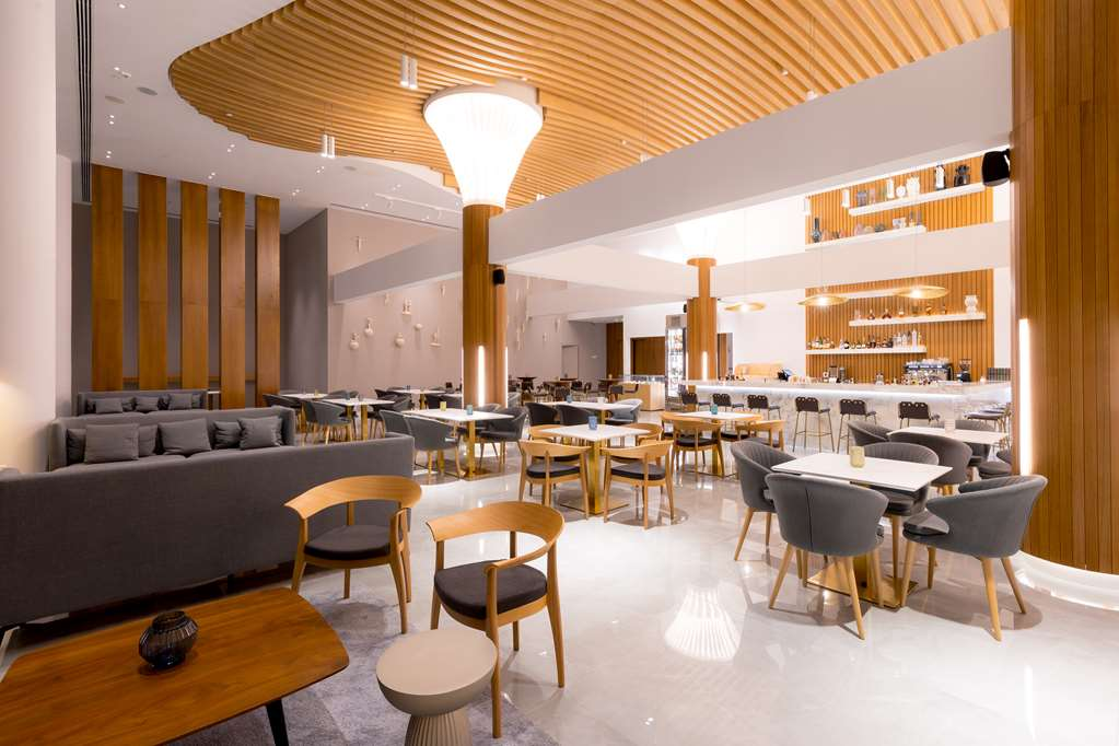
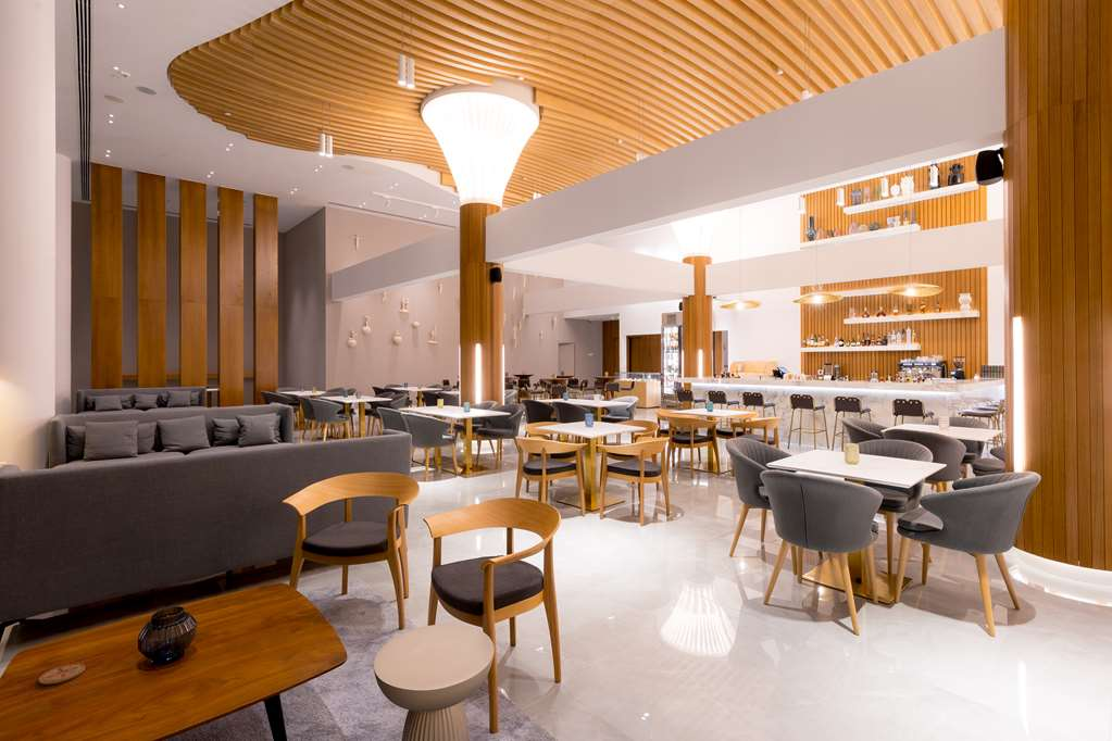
+ coaster [38,663,86,686]
